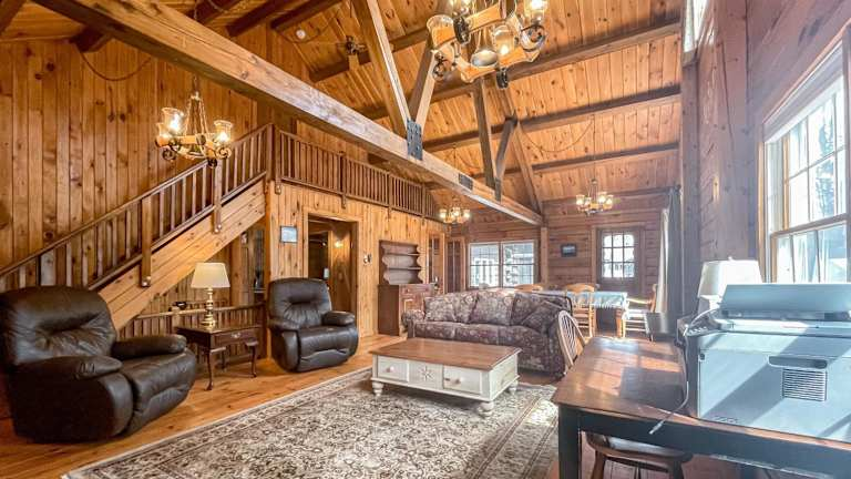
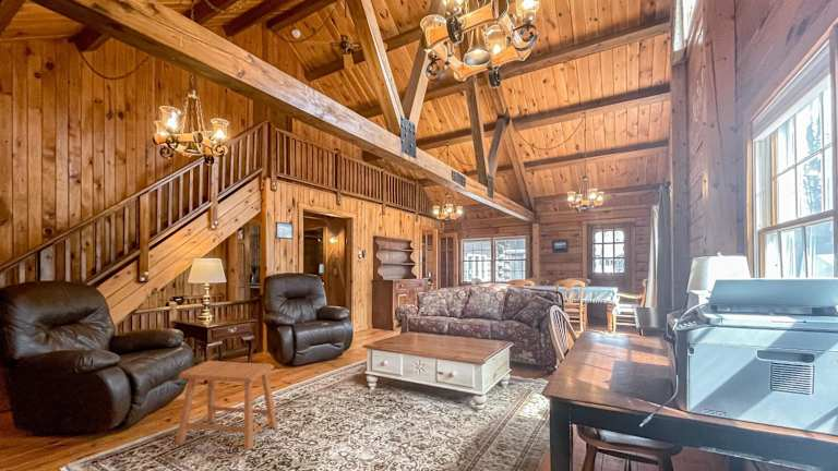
+ stool [175,360,278,451]
